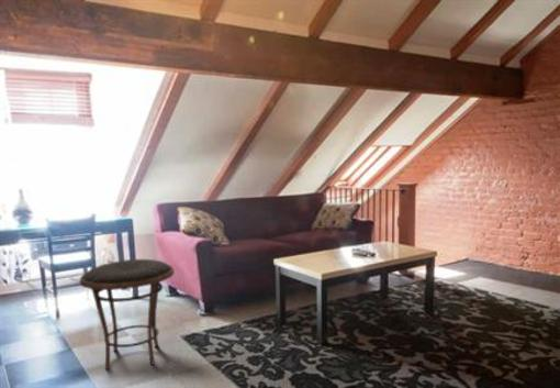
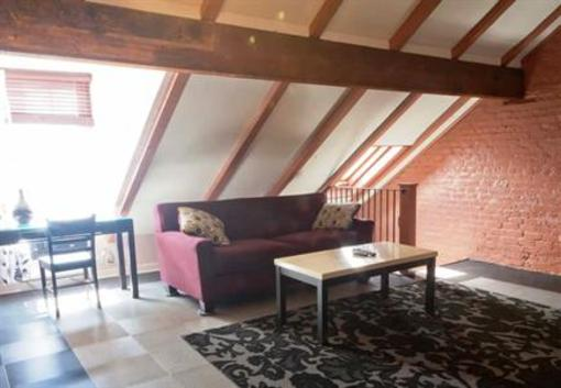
- side table [79,258,176,370]
